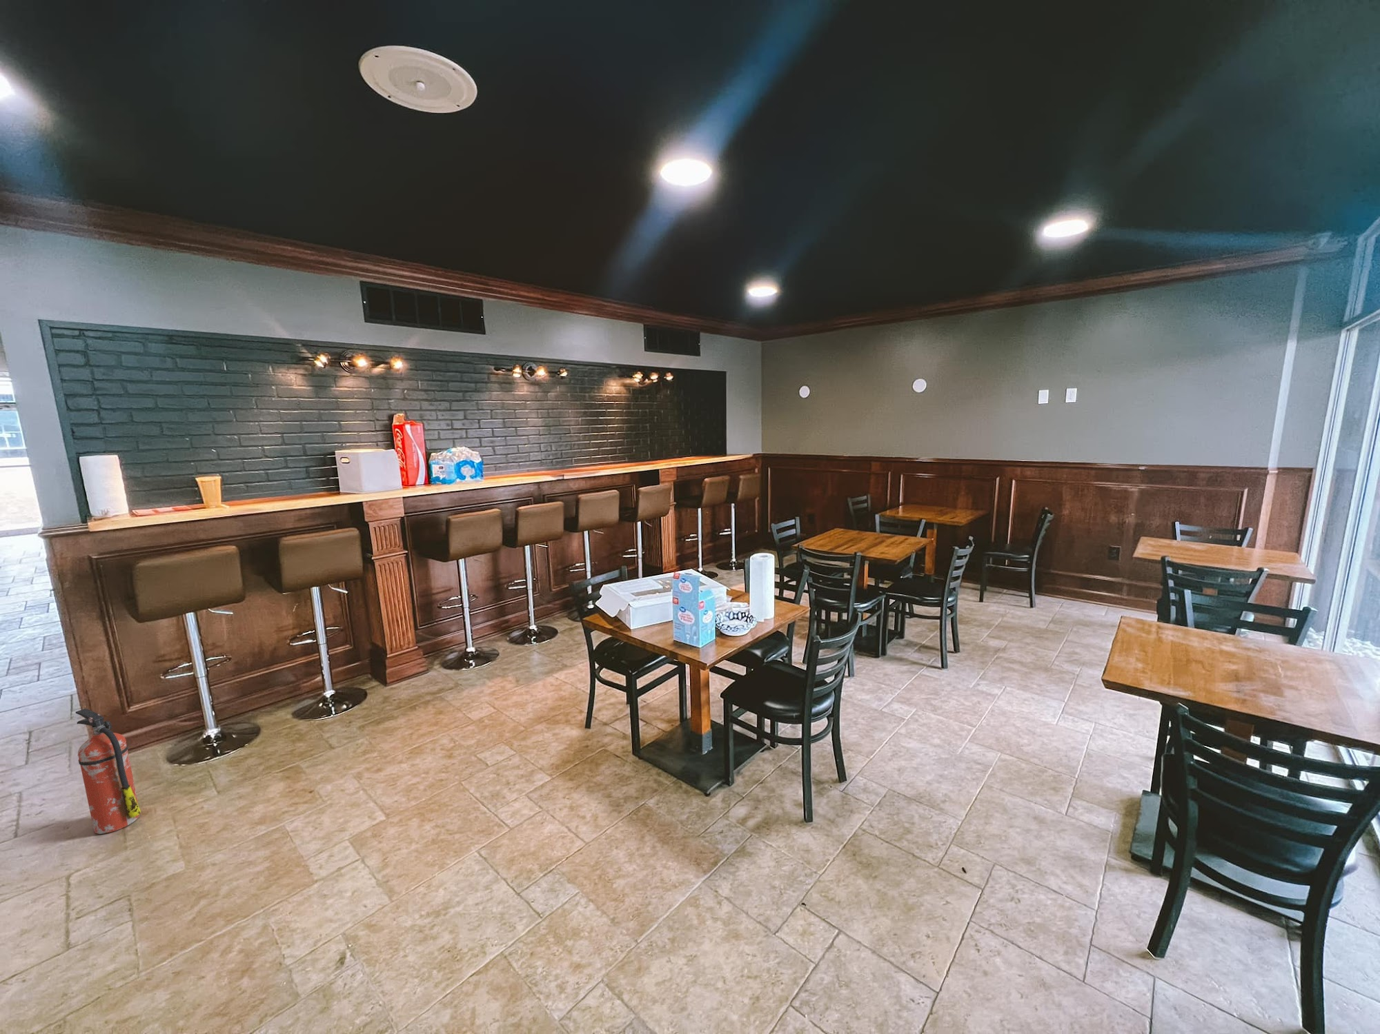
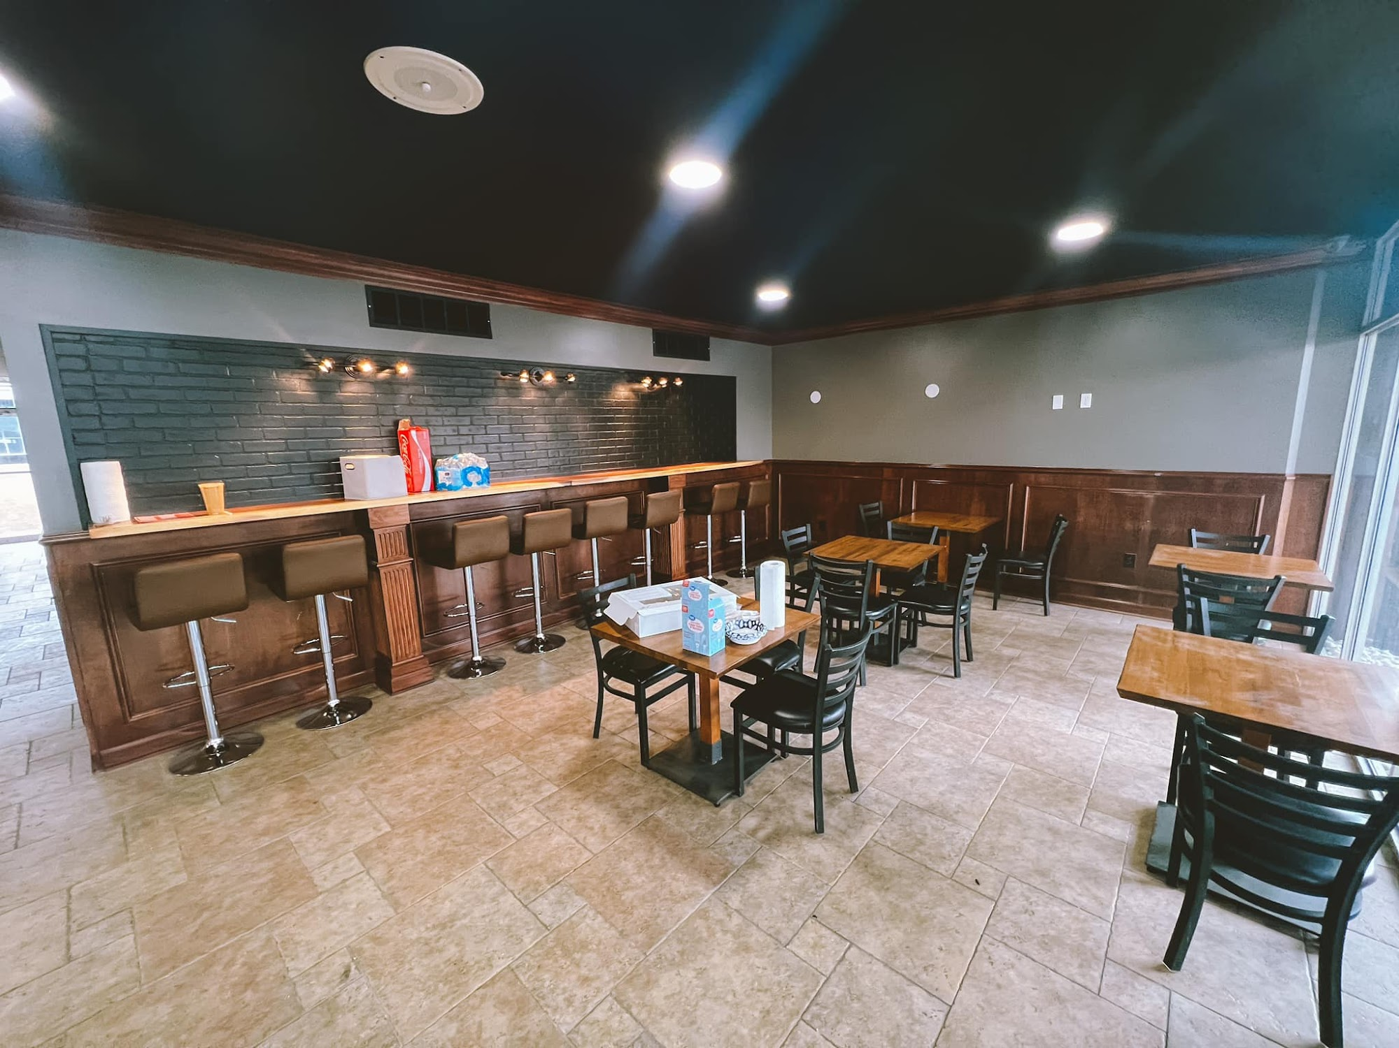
- fire extinguisher [75,708,141,835]
